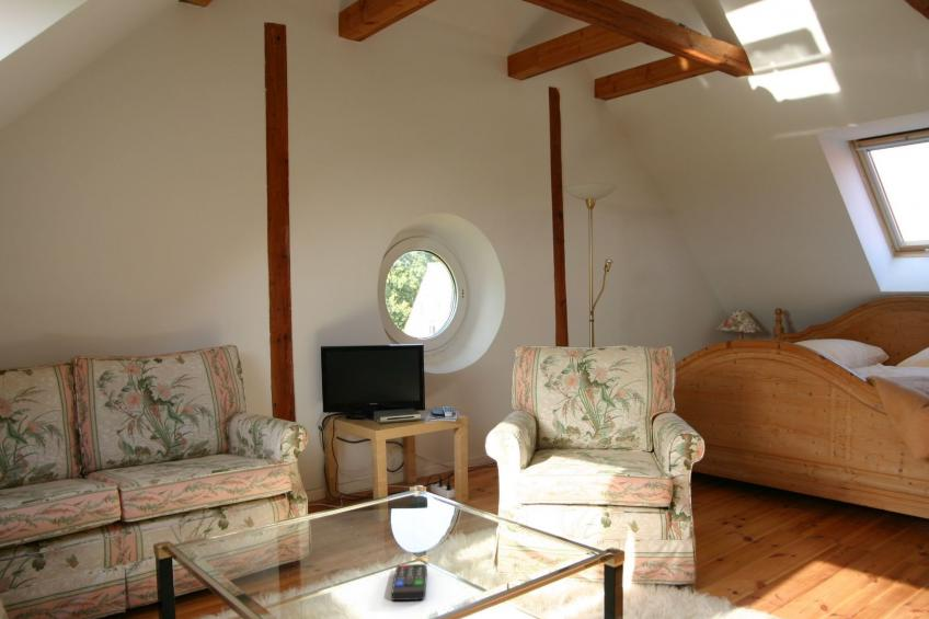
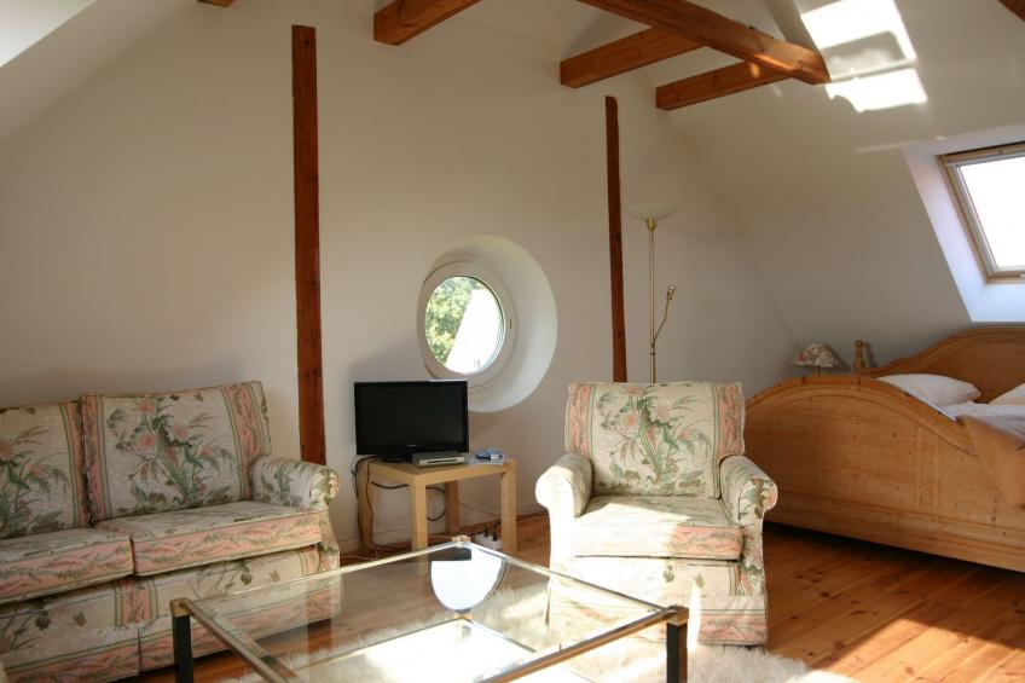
- remote control [391,563,428,601]
